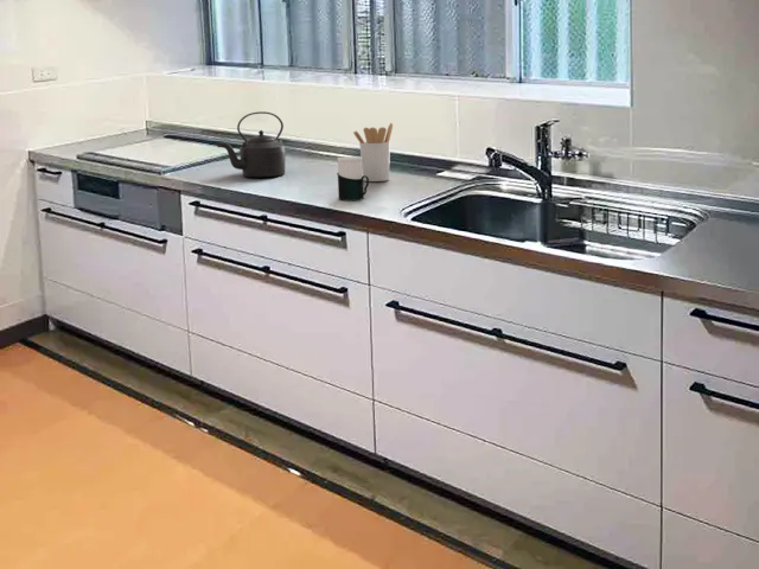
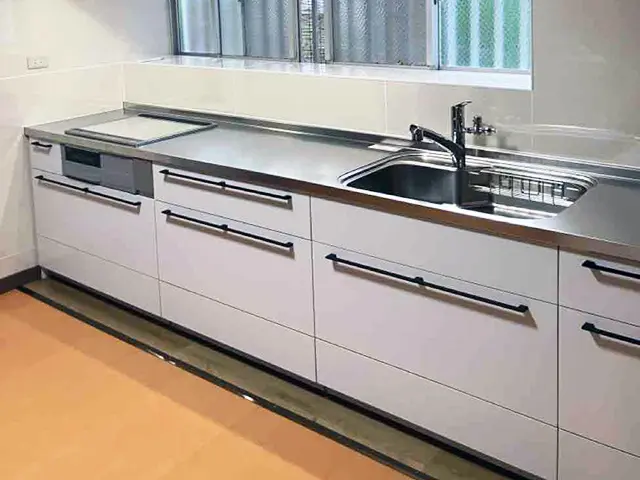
- cup [336,155,370,202]
- utensil holder [352,122,394,183]
- kettle [216,110,287,178]
